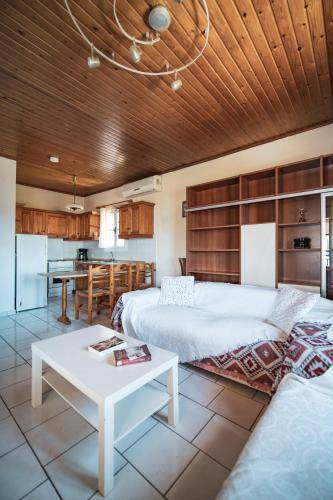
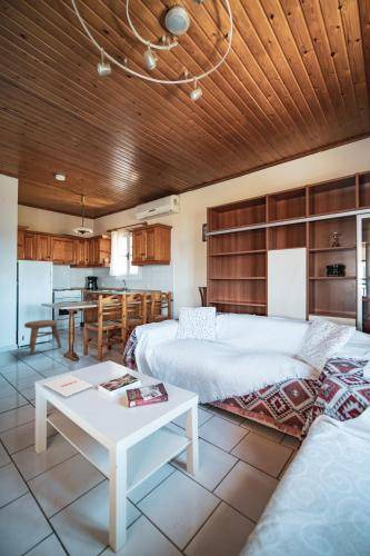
+ magazine [43,374,94,398]
+ stool [23,319,62,356]
